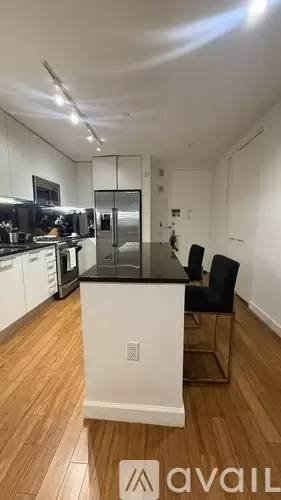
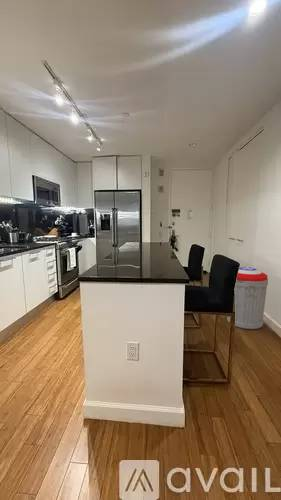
+ trash can [226,266,269,330]
